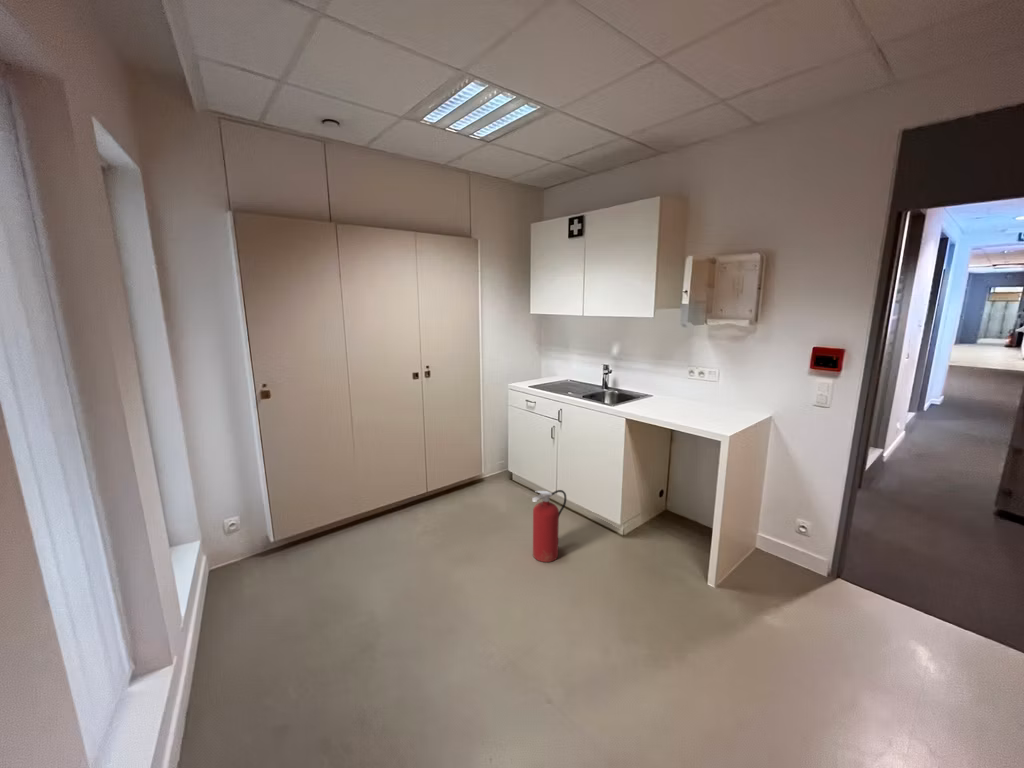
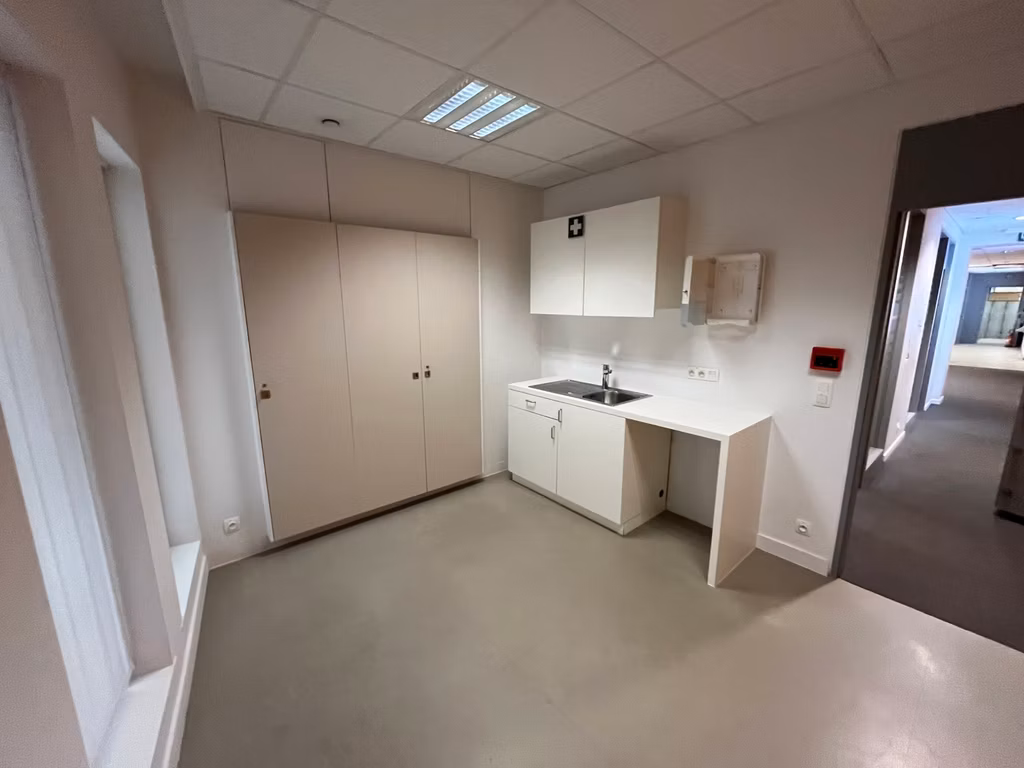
- fire extinguisher [531,489,567,563]
